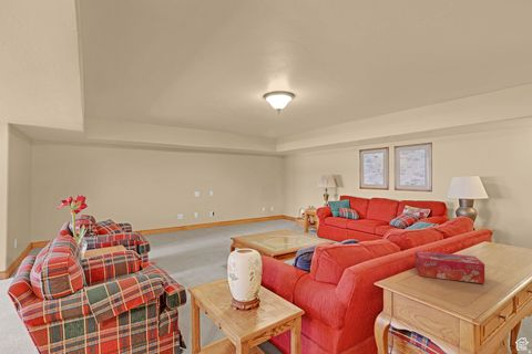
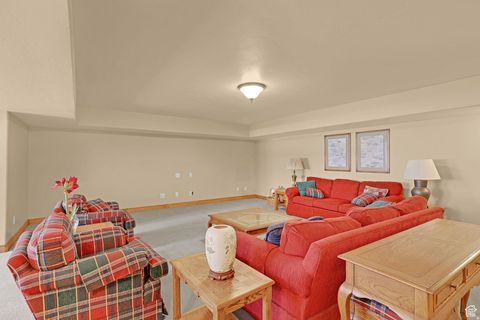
- tissue box [415,250,485,284]
